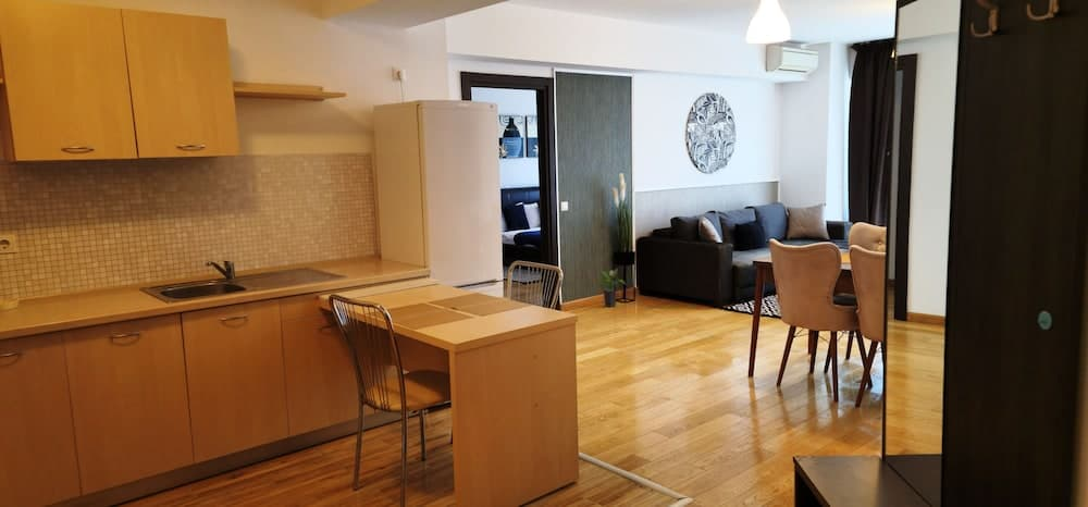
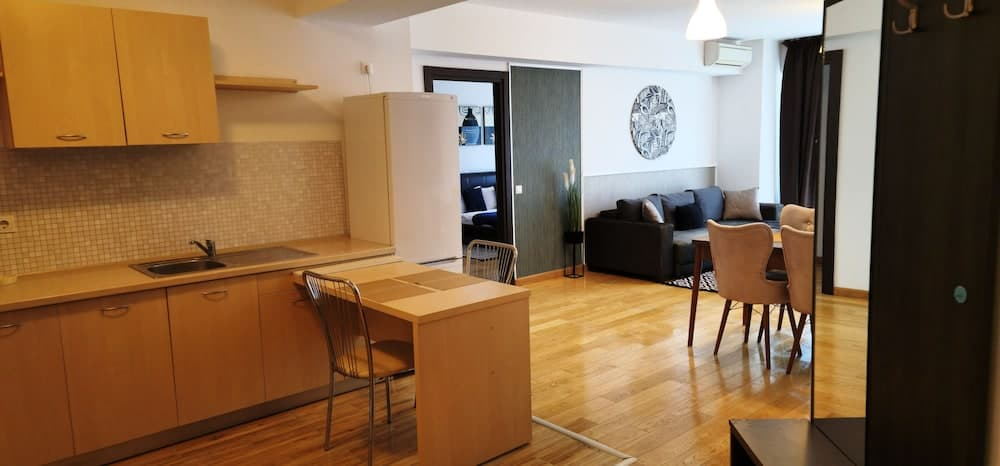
- potted plant [595,268,627,308]
